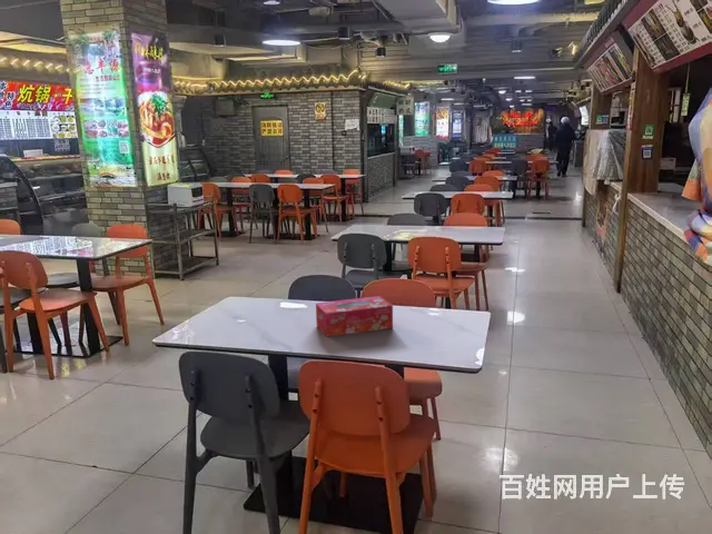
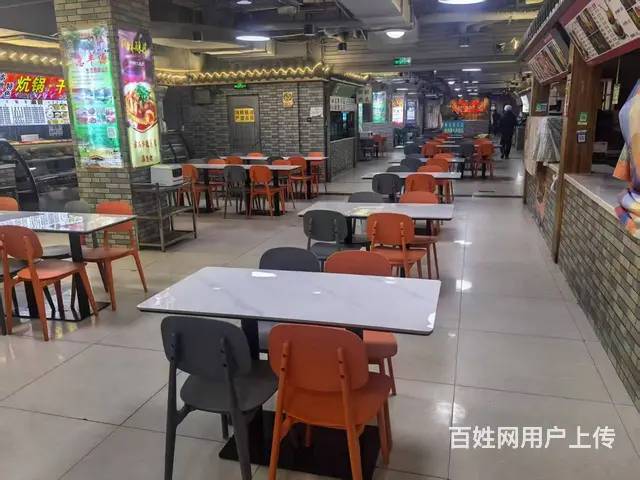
- tissue box [315,295,394,337]
